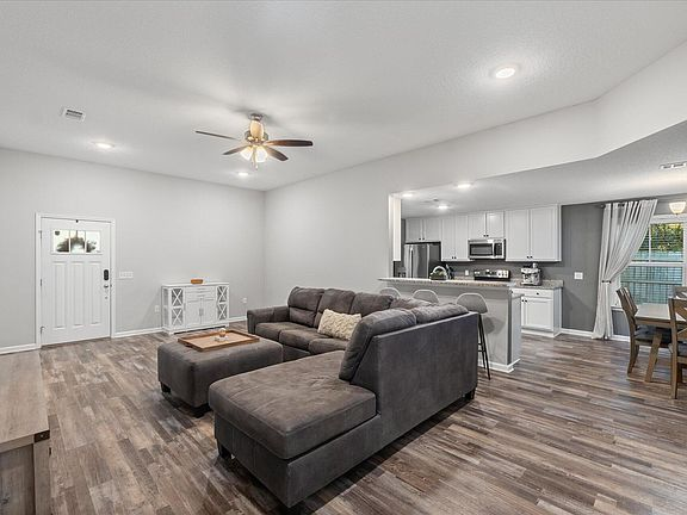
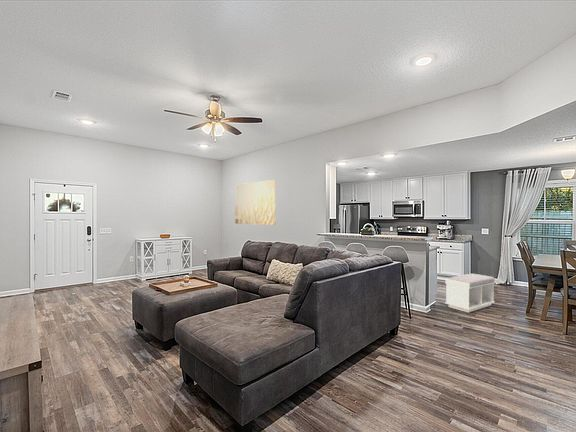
+ wall art [234,179,277,226]
+ bench [444,273,496,313]
